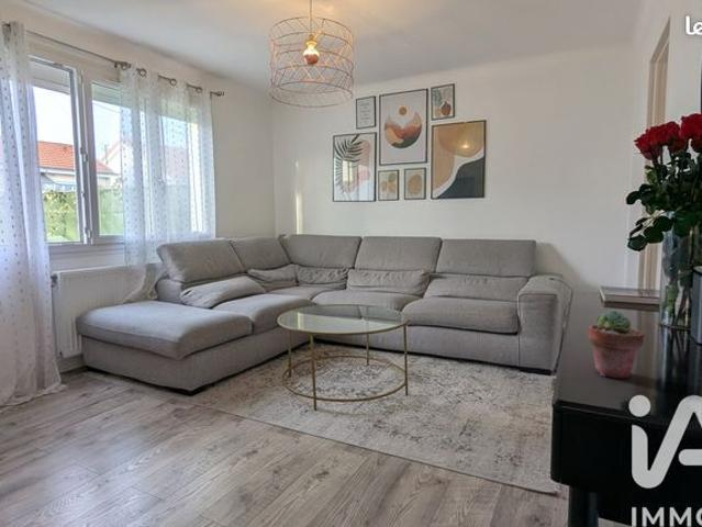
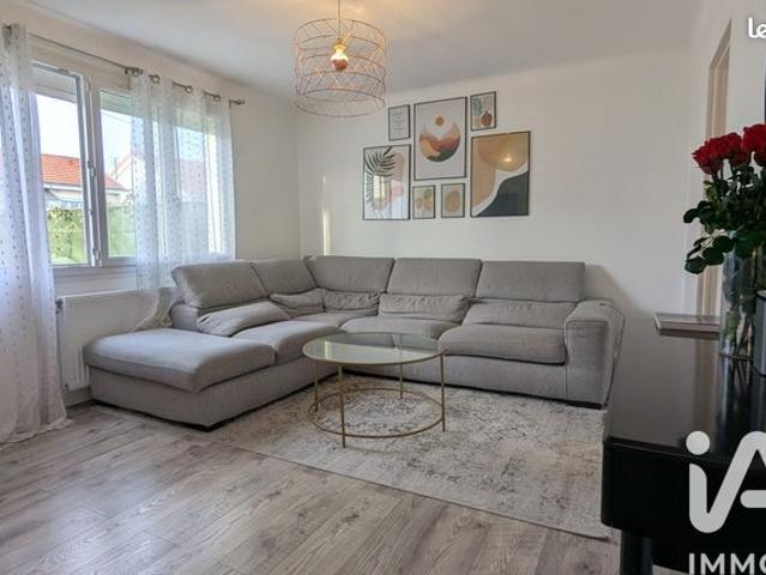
- potted succulent [588,310,646,379]
